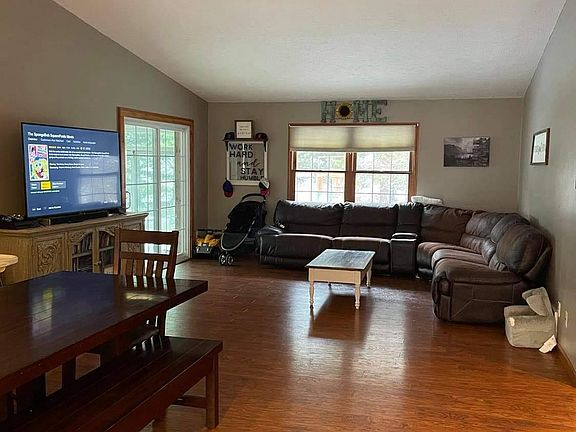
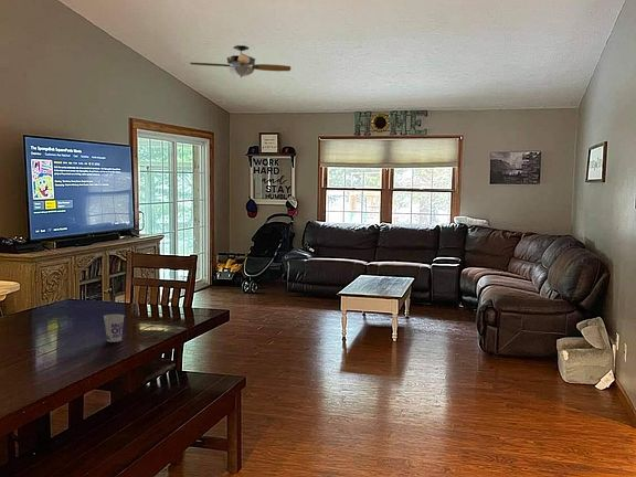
+ cup [103,314,125,343]
+ ceiling fan [189,44,293,78]
